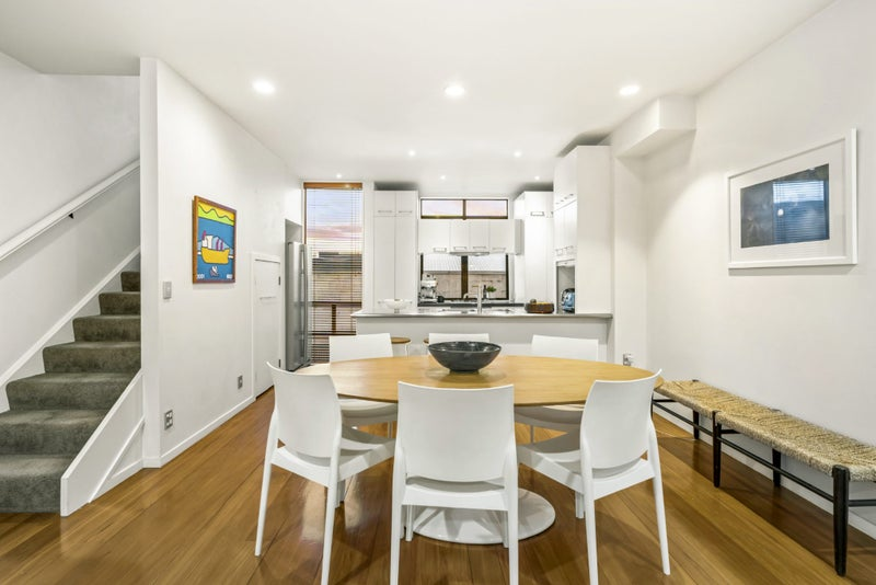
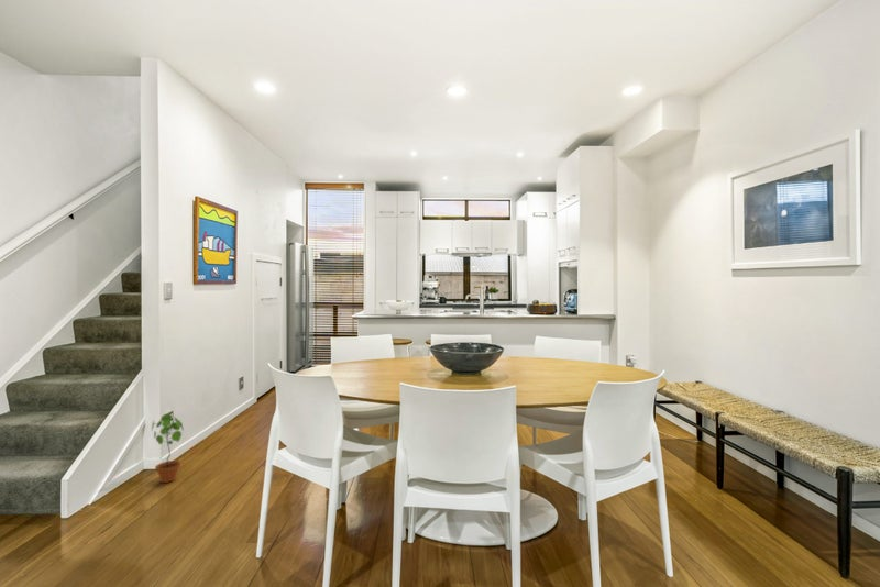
+ potted plant [151,412,185,484]
